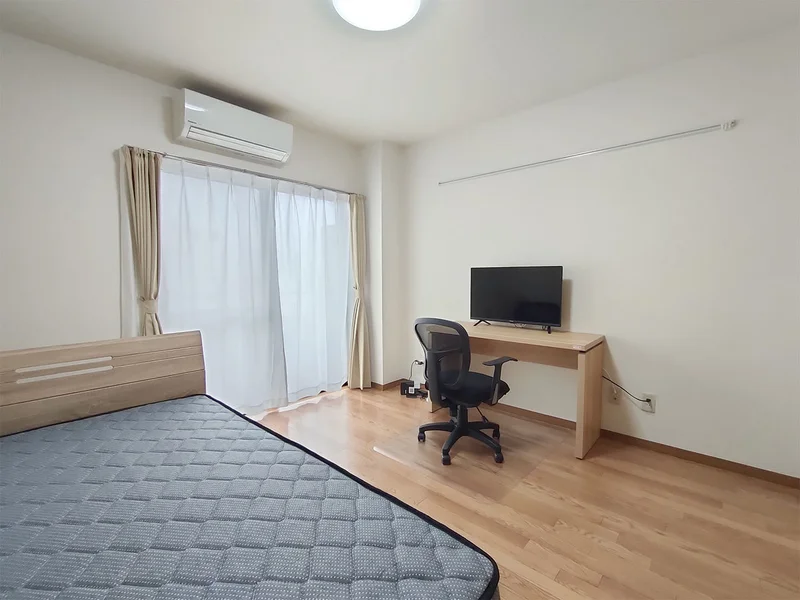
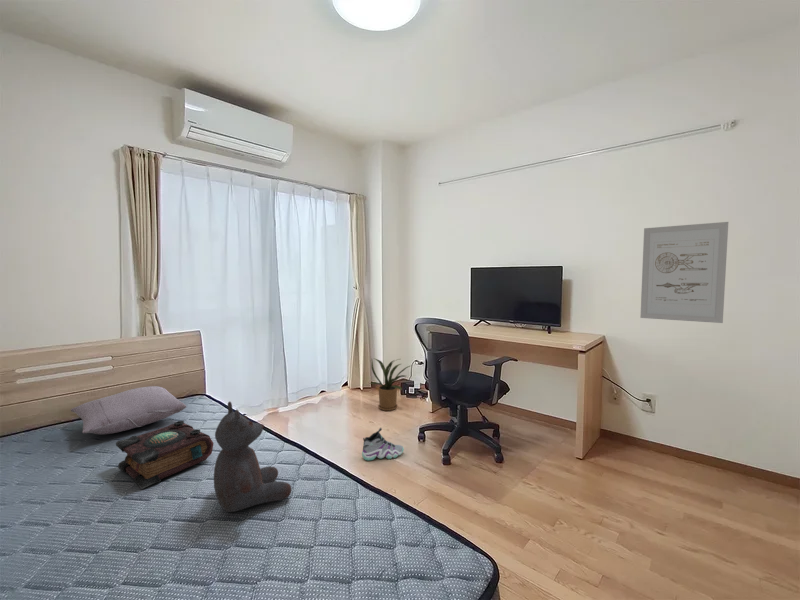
+ book [115,420,214,490]
+ teddy bear [213,400,292,513]
+ sneaker [361,427,405,461]
+ house plant [368,357,411,412]
+ pillow [70,385,187,435]
+ wall art [640,221,729,324]
